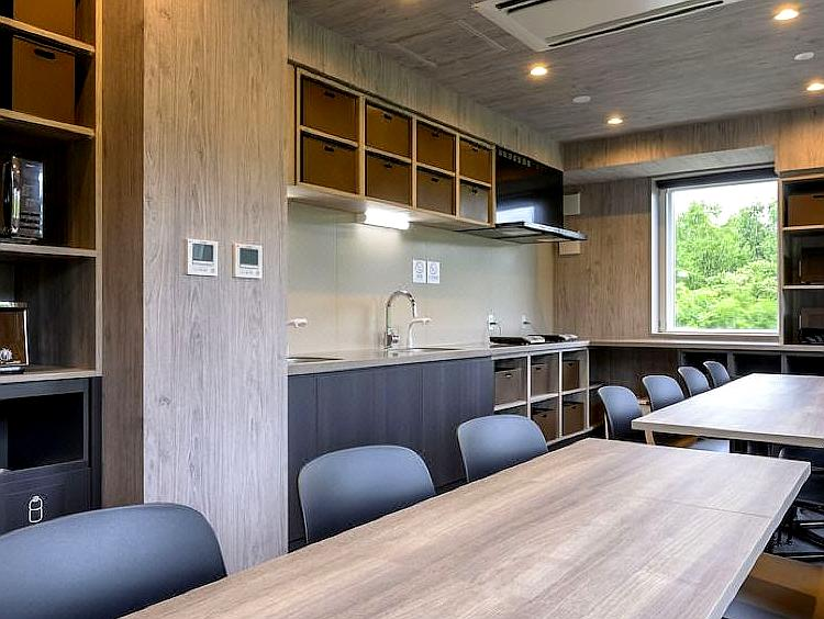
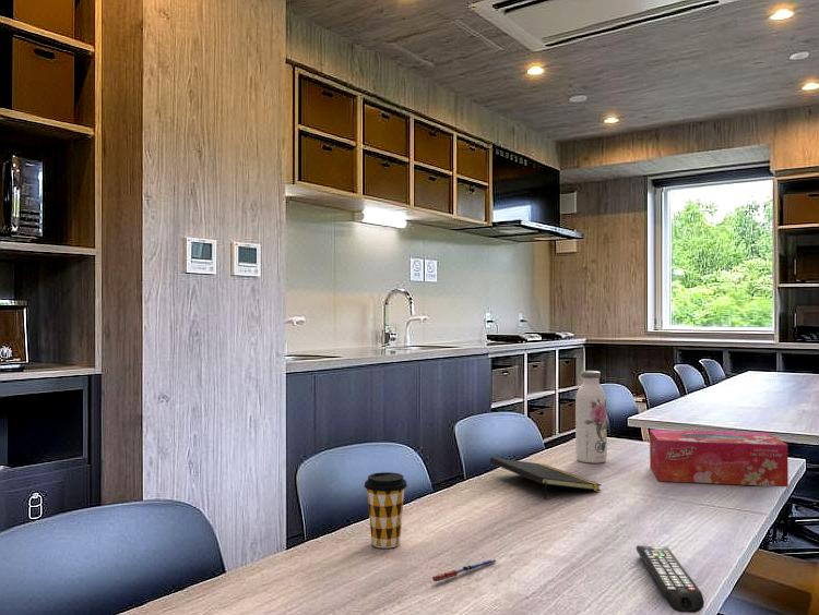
+ remote control [636,545,705,614]
+ coffee cup [364,471,408,550]
+ water bottle [574,370,608,465]
+ tissue box [649,429,790,487]
+ notepad [489,457,602,501]
+ pen [431,558,497,582]
